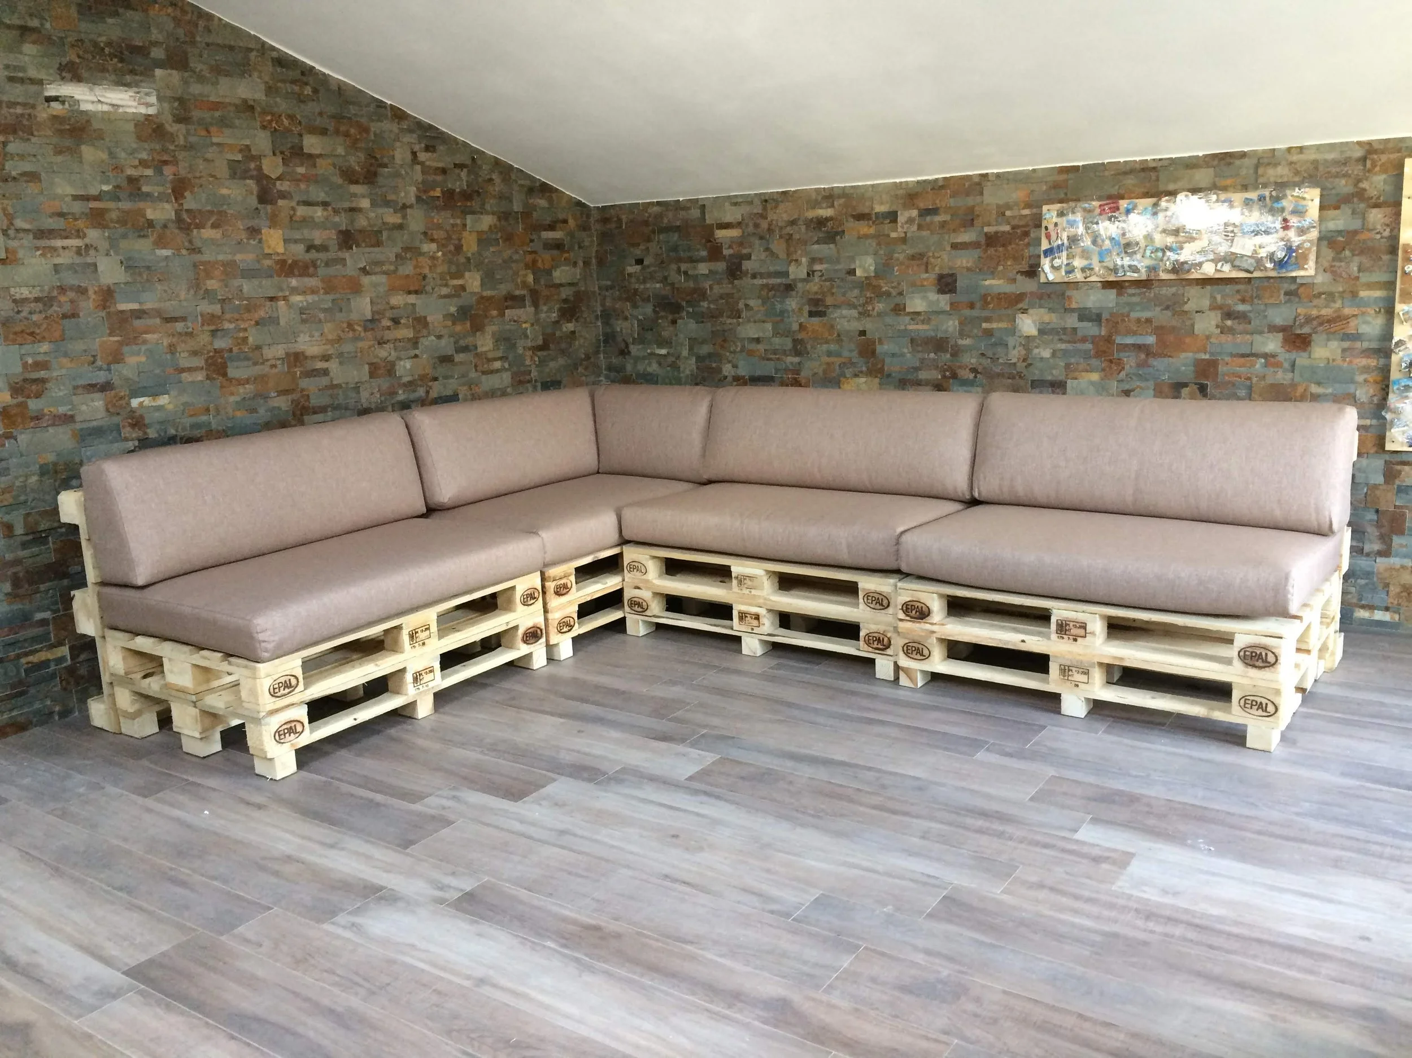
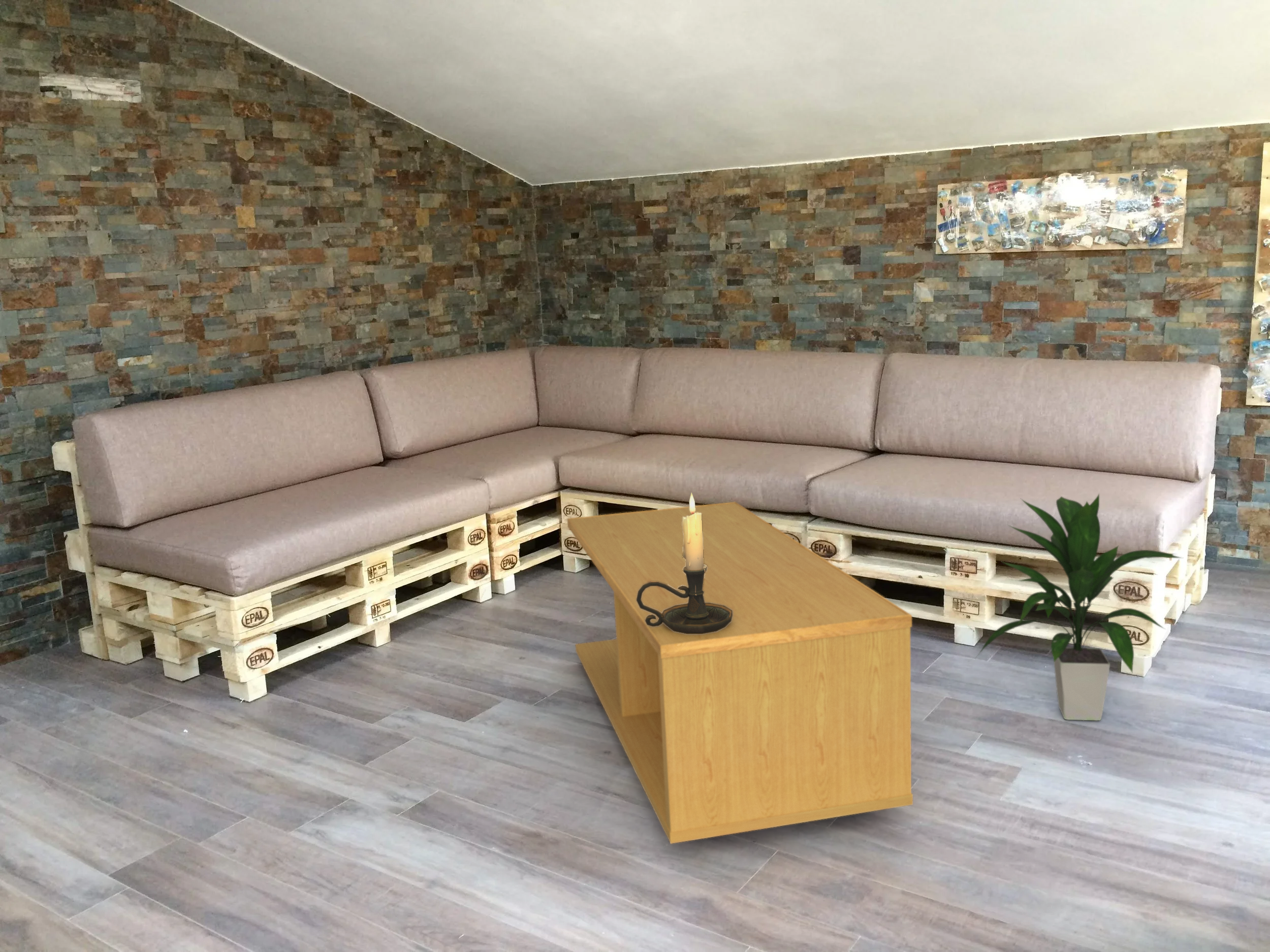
+ indoor plant [975,493,1183,721]
+ coffee table [566,501,913,844]
+ candle holder [636,492,733,634]
